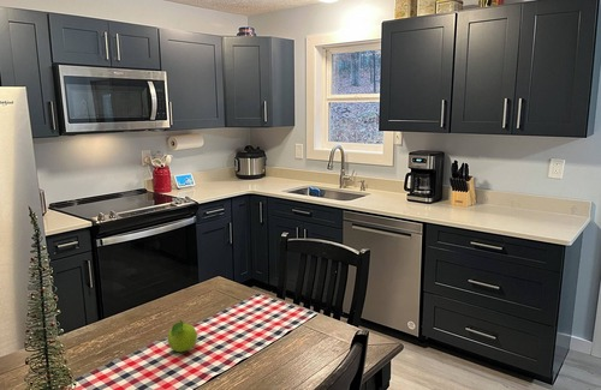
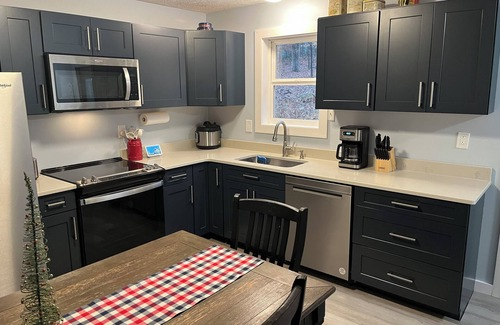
- fruit [166,319,198,353]
